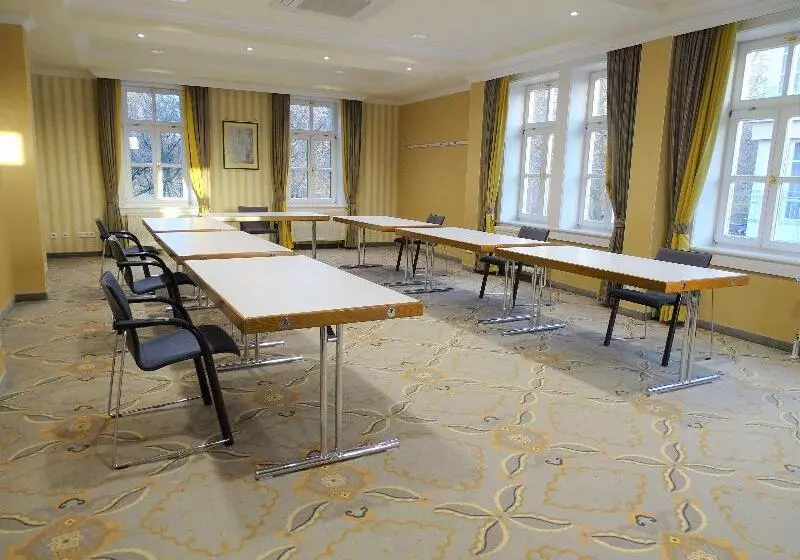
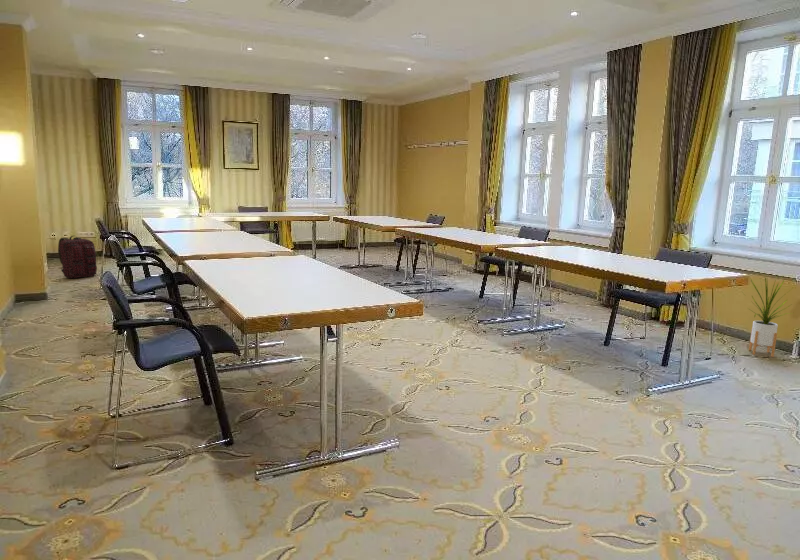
+ house plant [742,272,796,358]
+ backpack [57,235,98,279]
